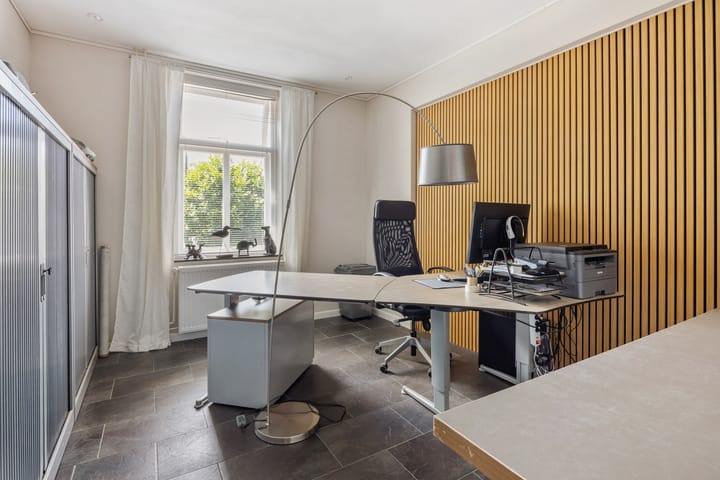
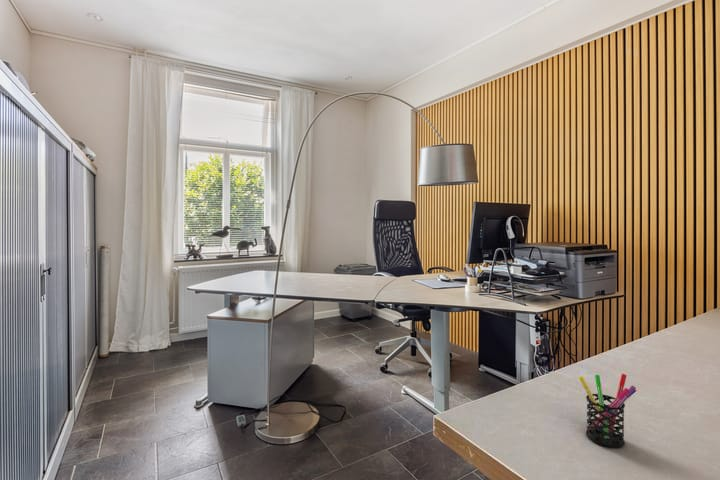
+ pen holder [578,373,637,448]
